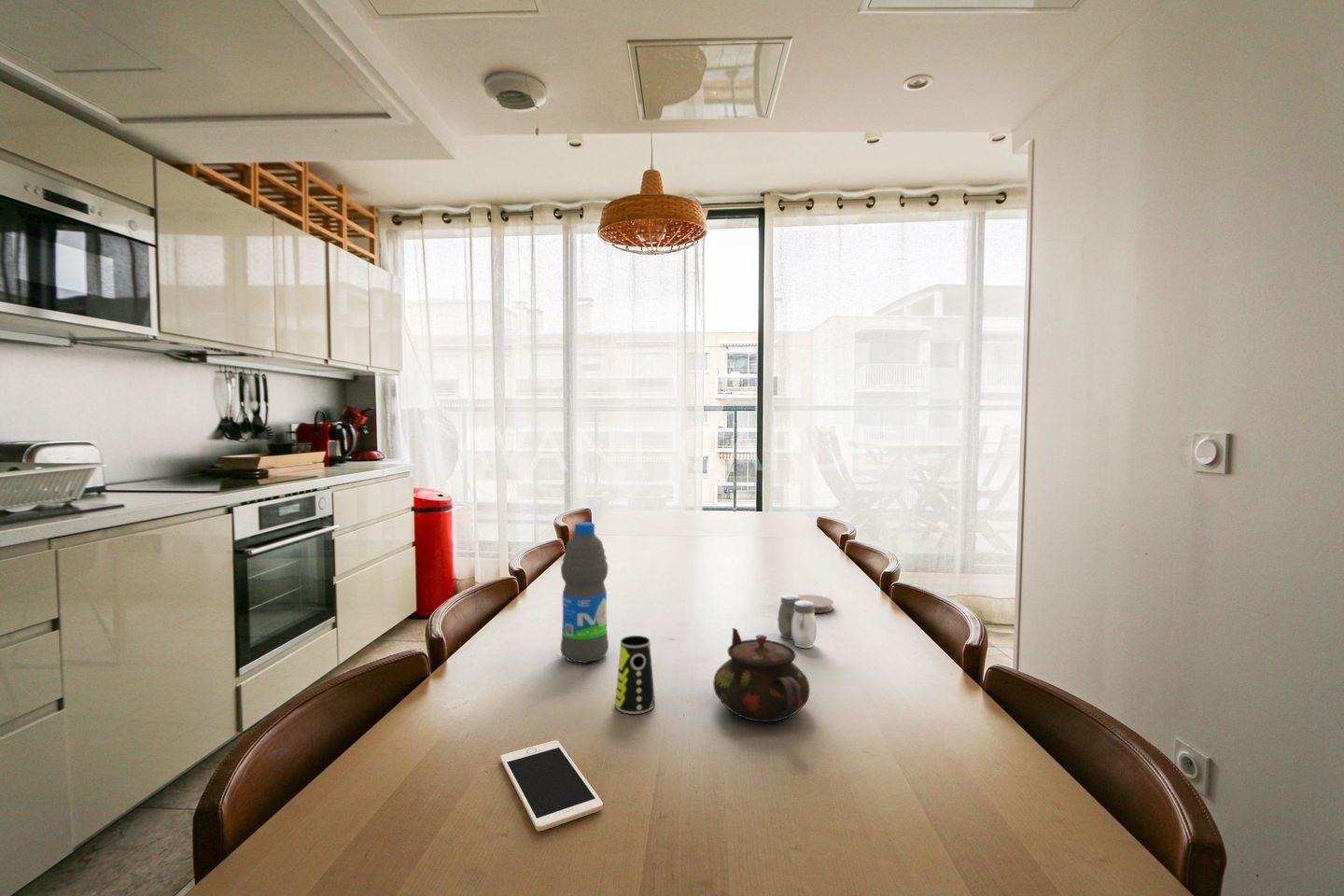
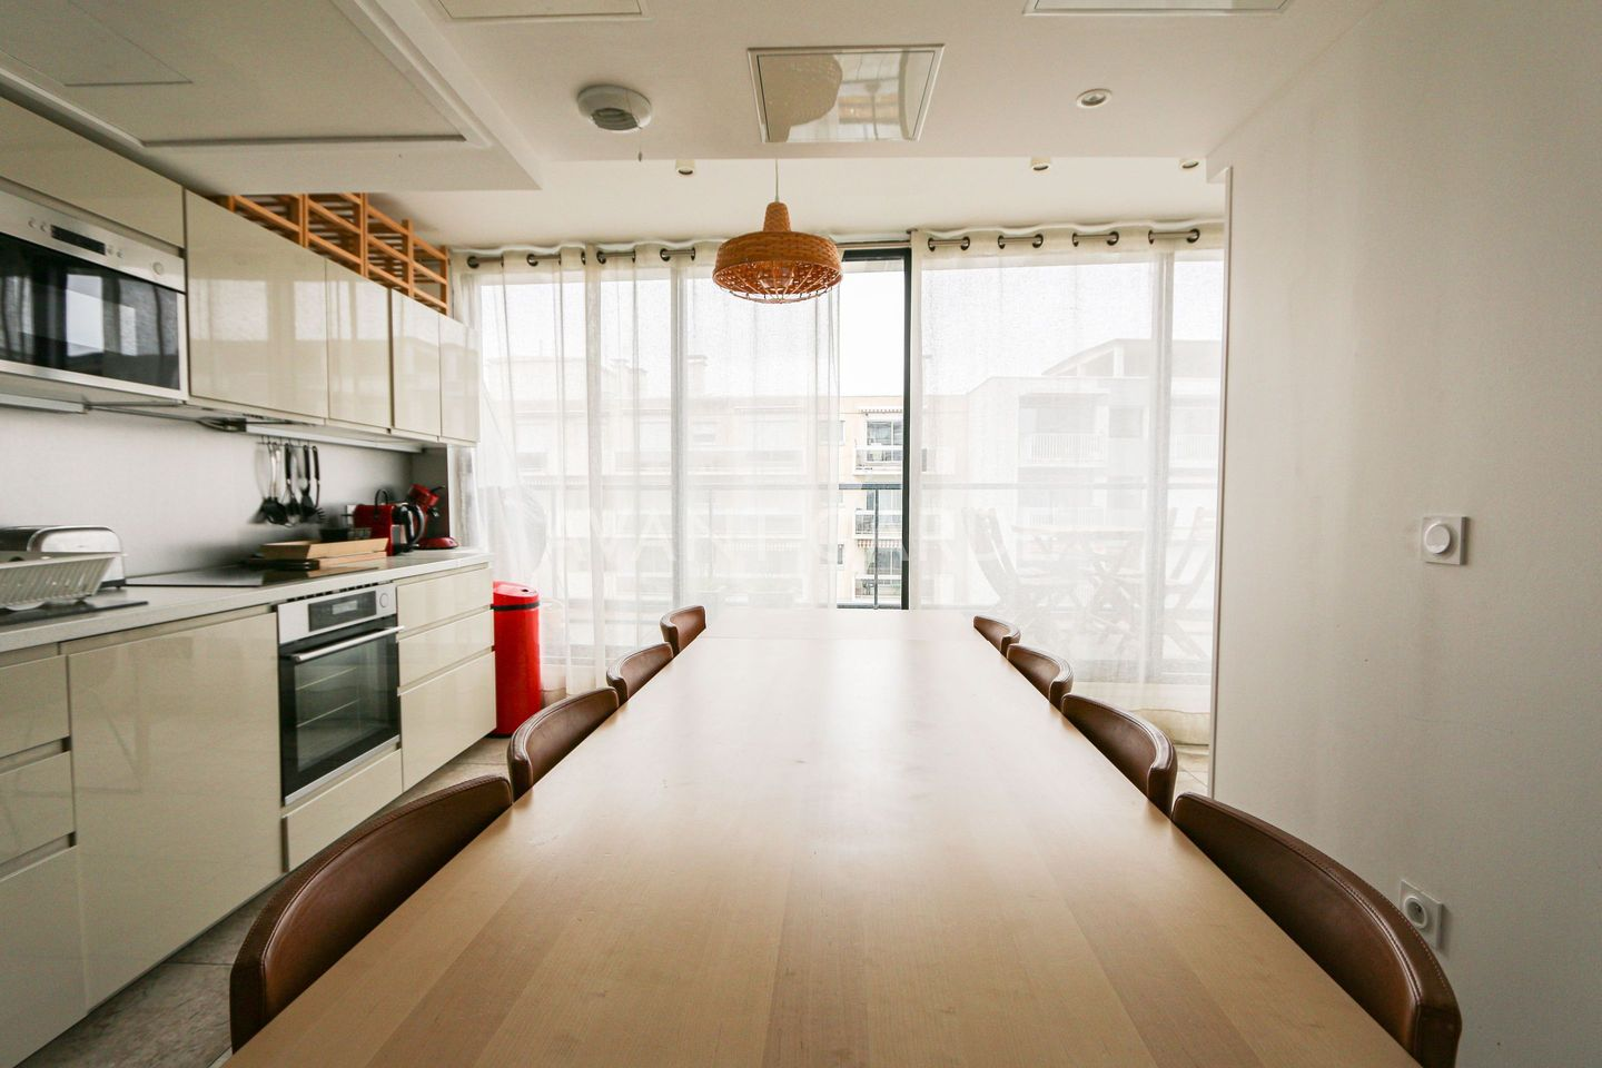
- water bottle [560,522,609,665]
- salt and pepper shaker [777,594,818,649]
- cell phone [499,739,604,832]
- coaster [798,594,834,614]
- cup [614,635,656,715]
- teapot [712,627,811,722]
